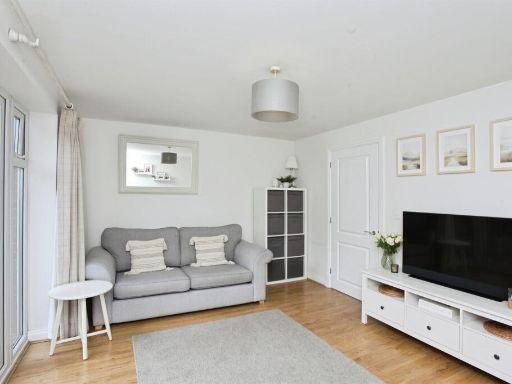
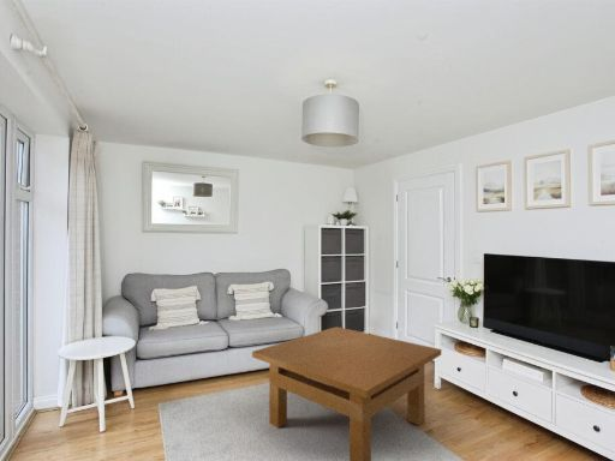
+ table [251,325,442,461]
